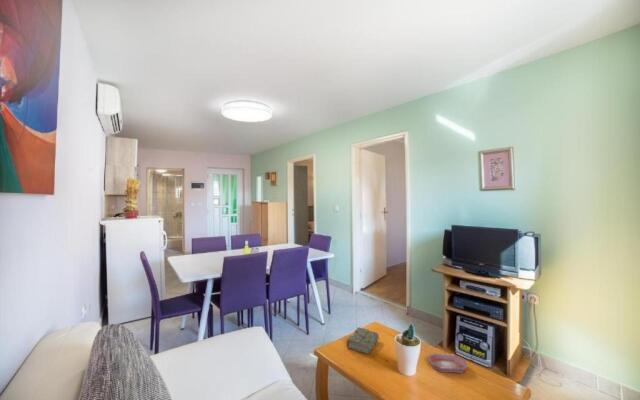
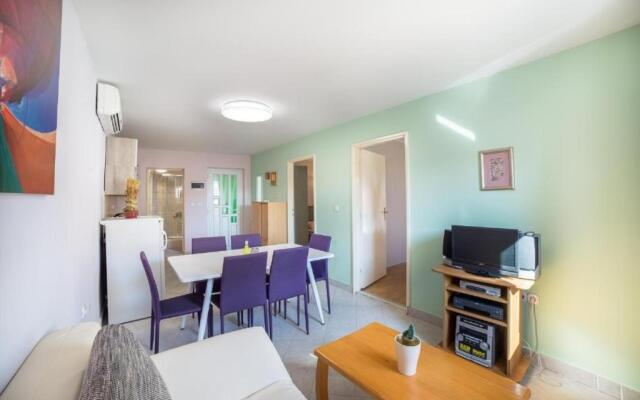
- bowl [427,352,469,374]
- diary [346,326,380,355]
